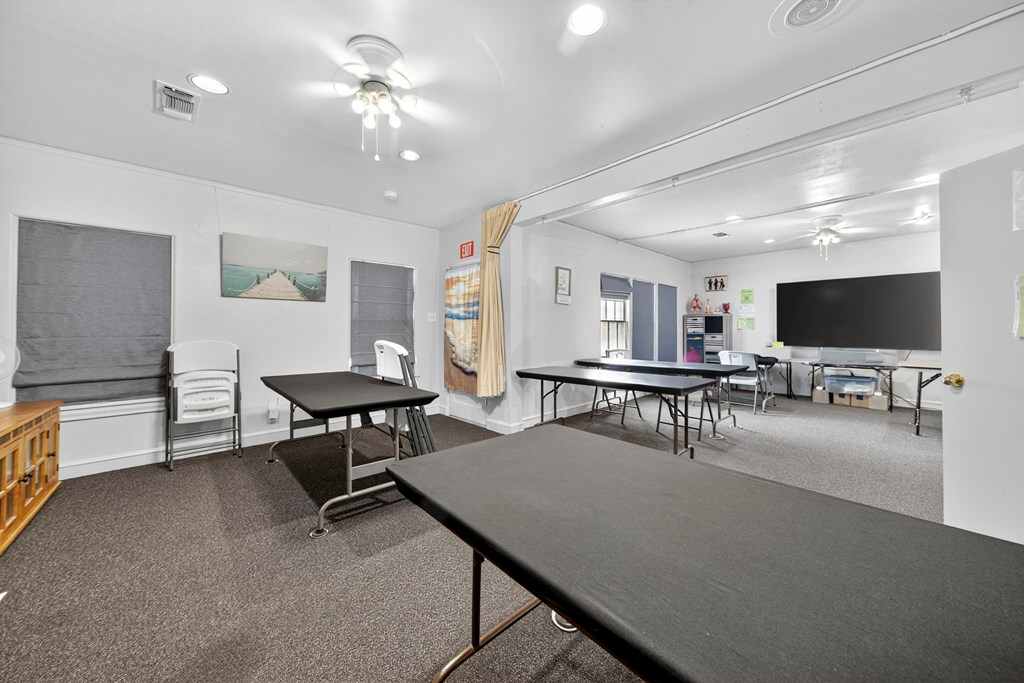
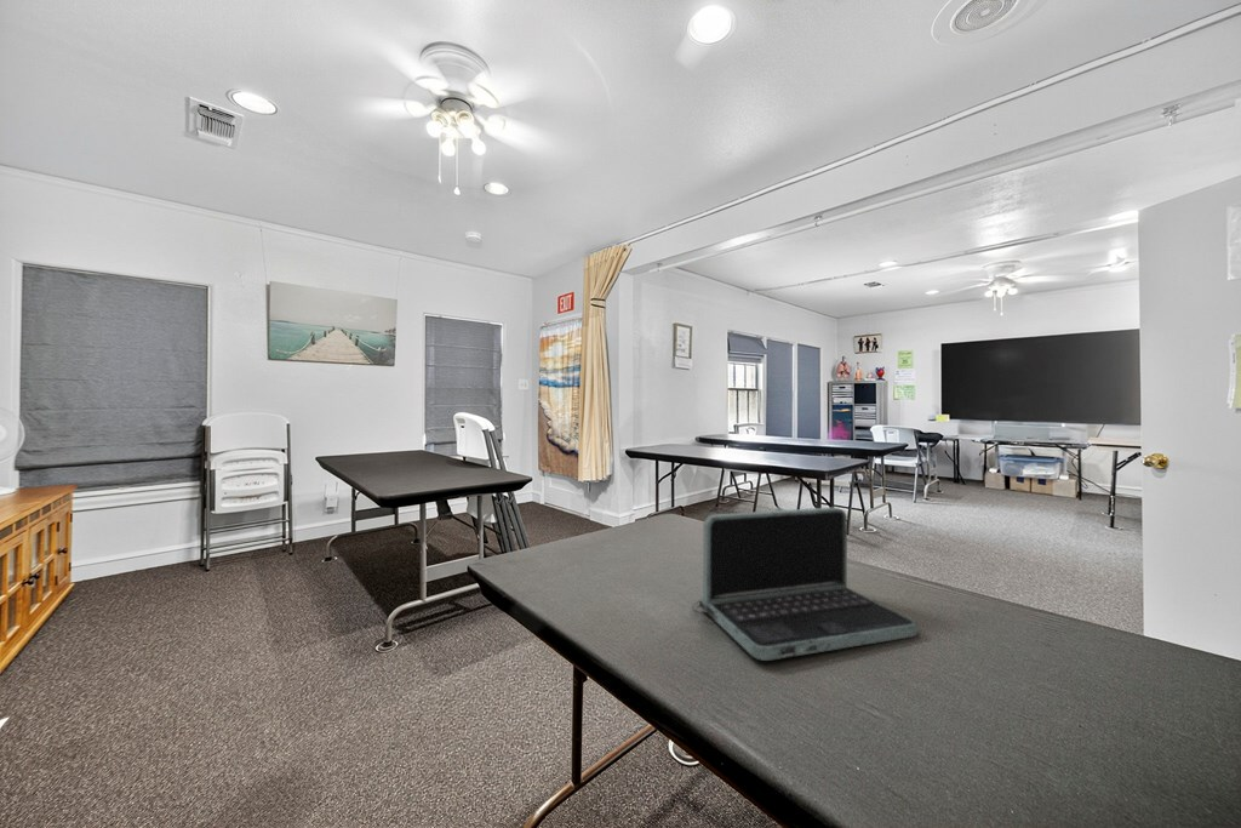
+ laptop [691,506,919,662]
